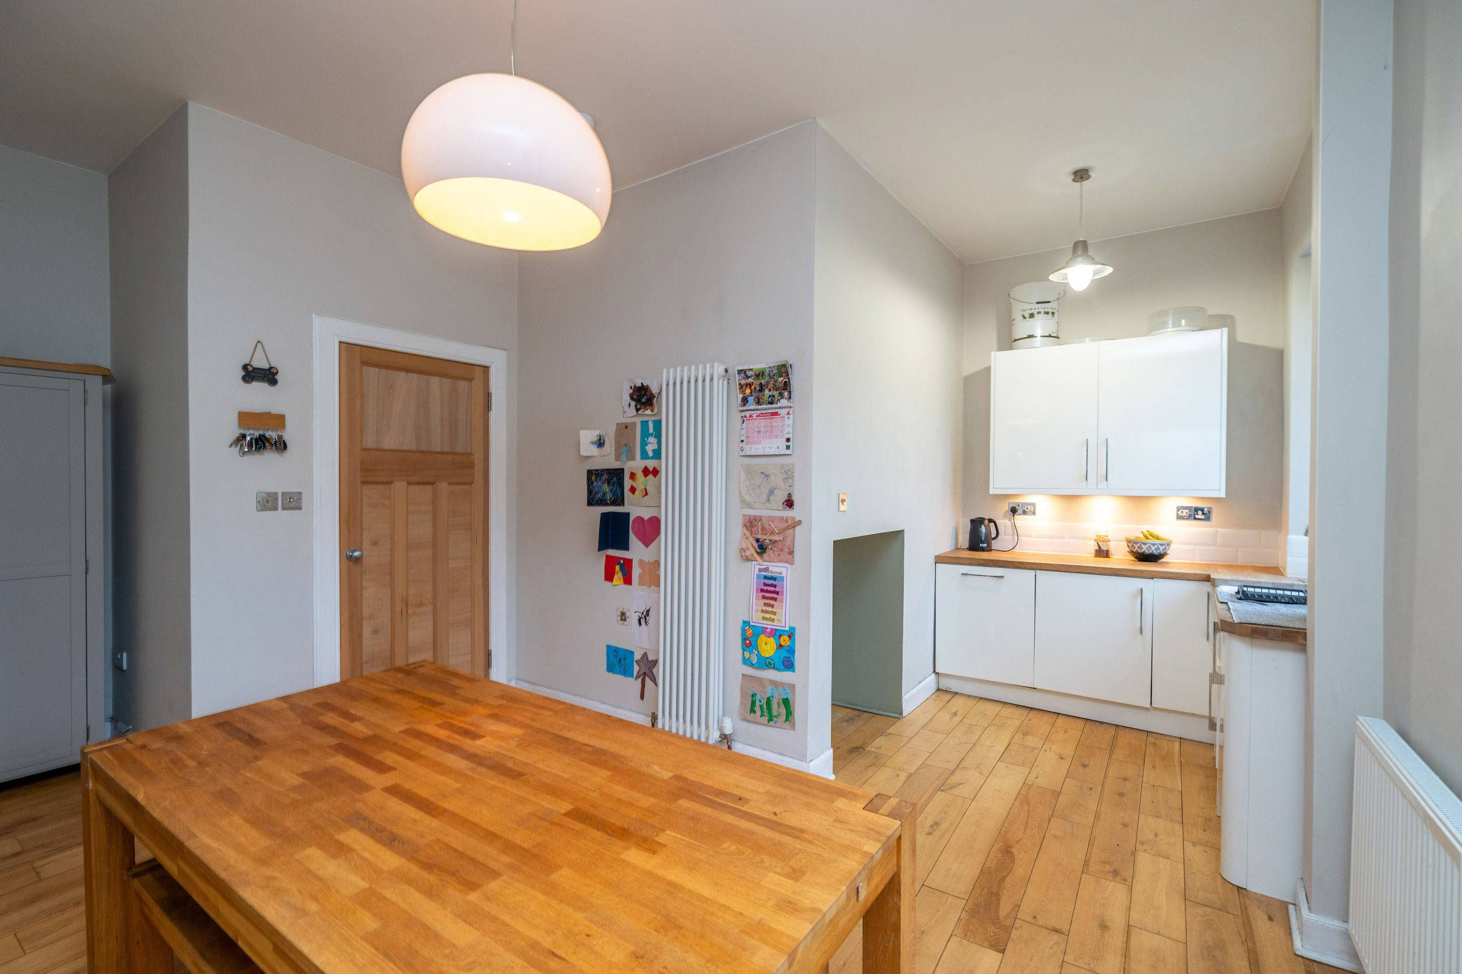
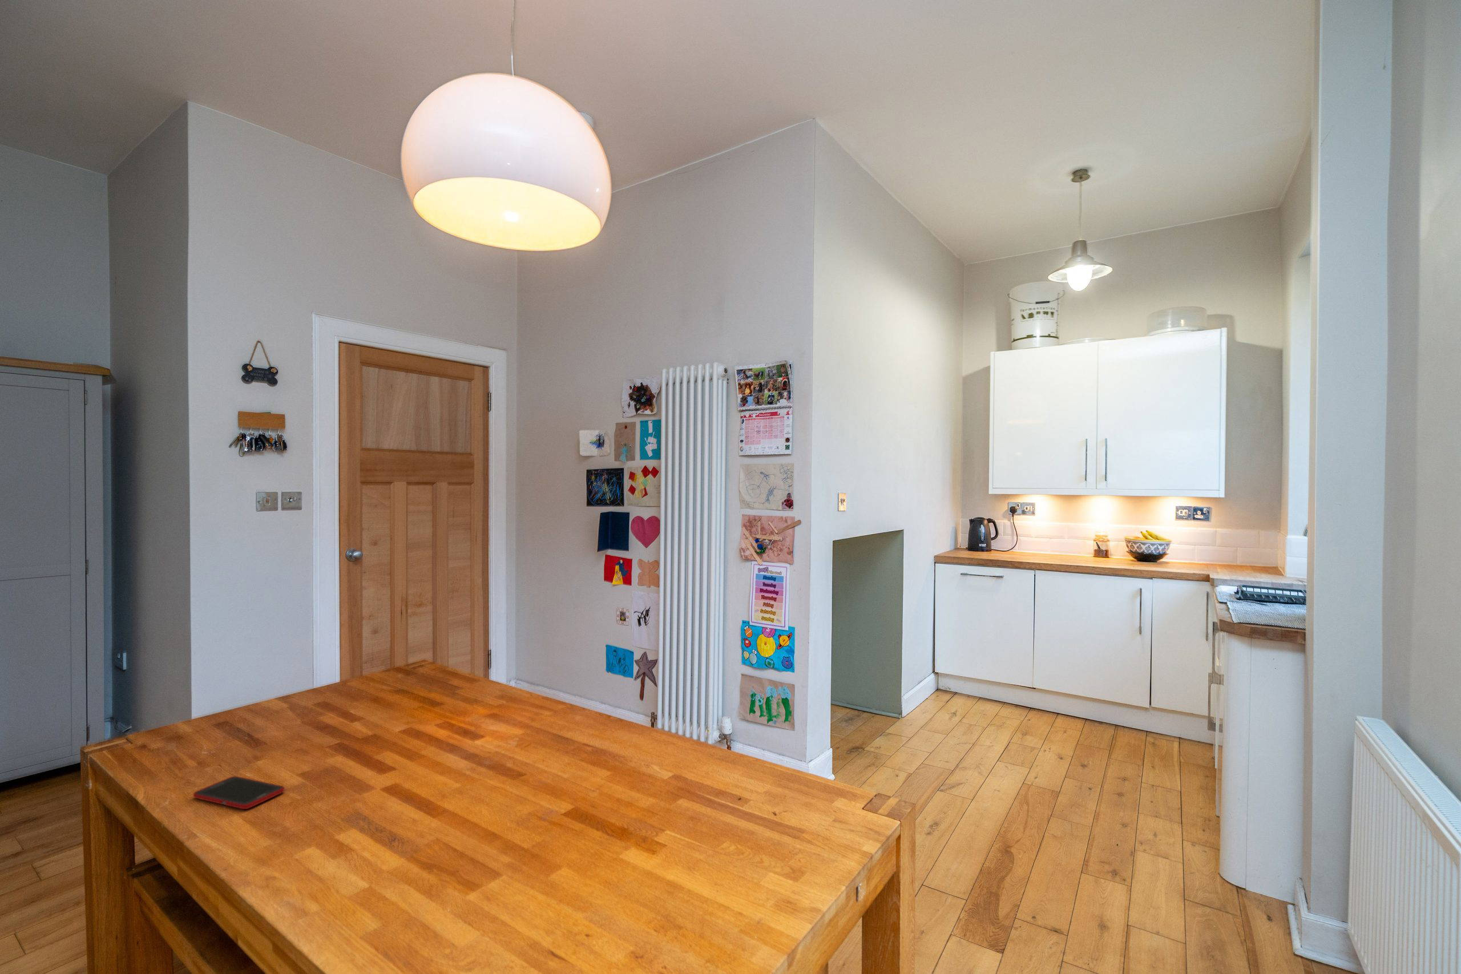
+ cell phone [192,775,285,810]
